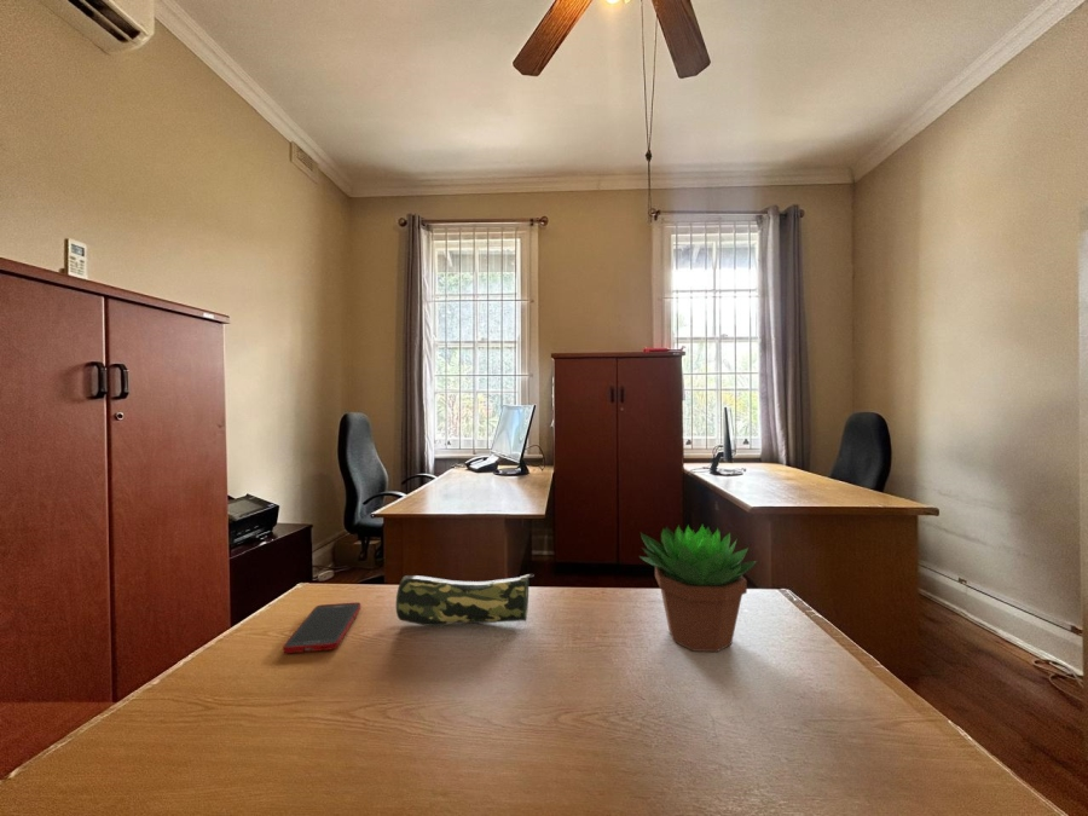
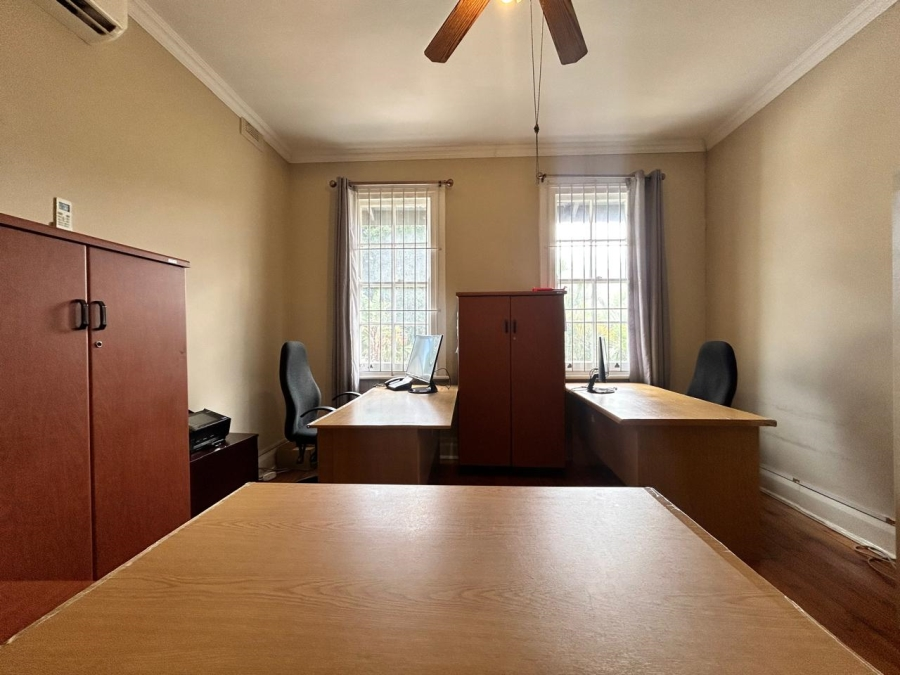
- cell phone [282,602,361,654]
- succulent plant [638,523,758,653]
- pencil case [395,573,536,627]
